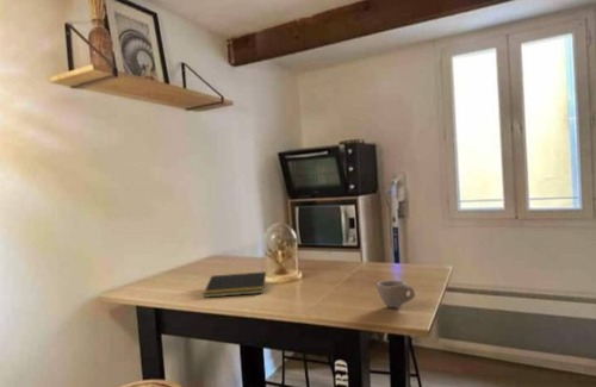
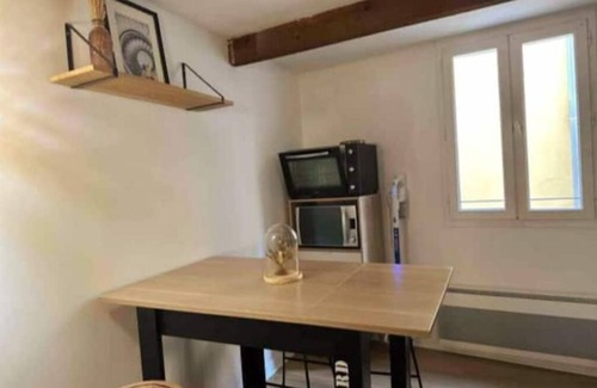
- notepad [203,270,267,299]
- cup [375,280,416,308]
